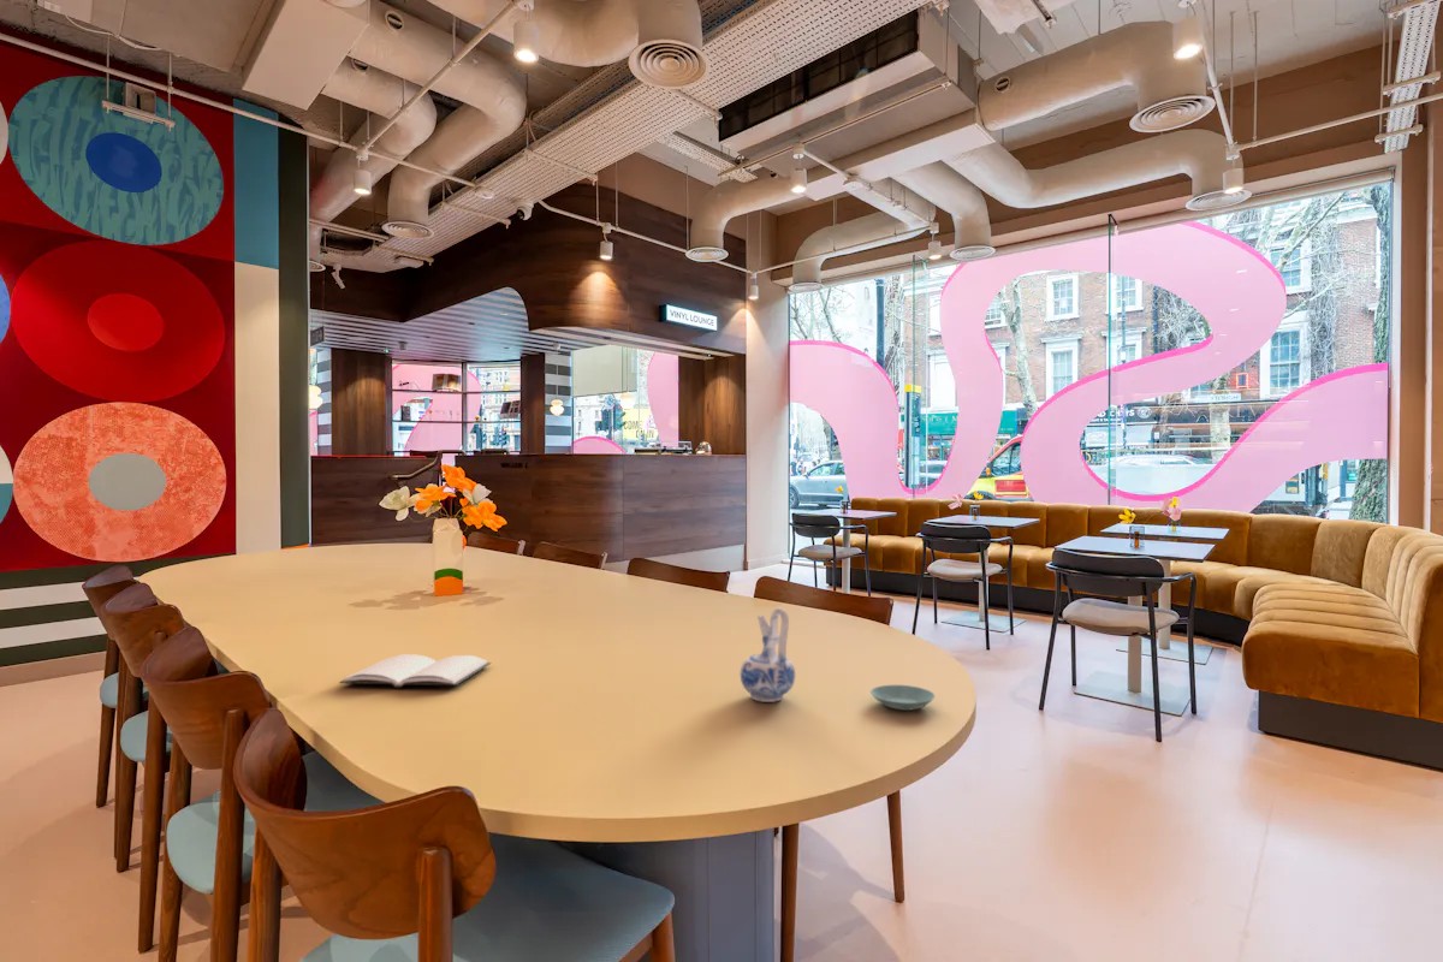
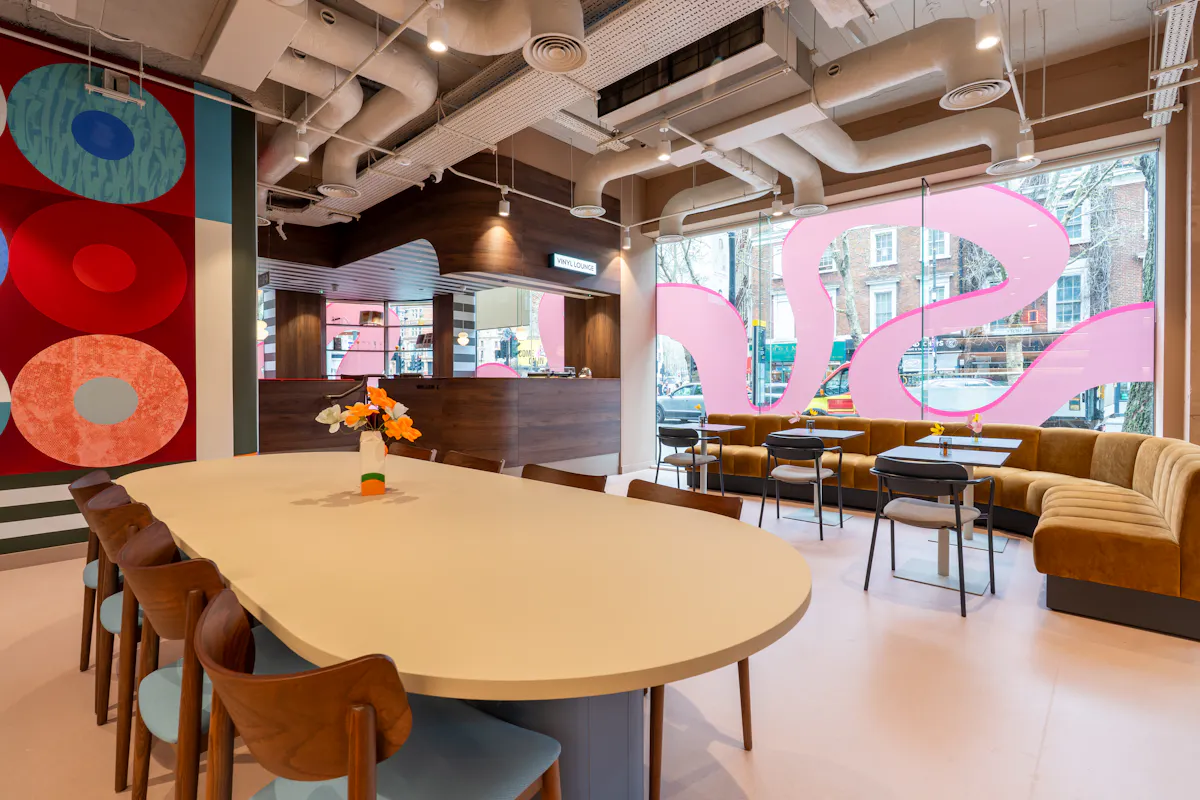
- book [338,653,492,689]
- saucer [869,684,936,712]
- ceramic pitcher [740,607,796,703]
